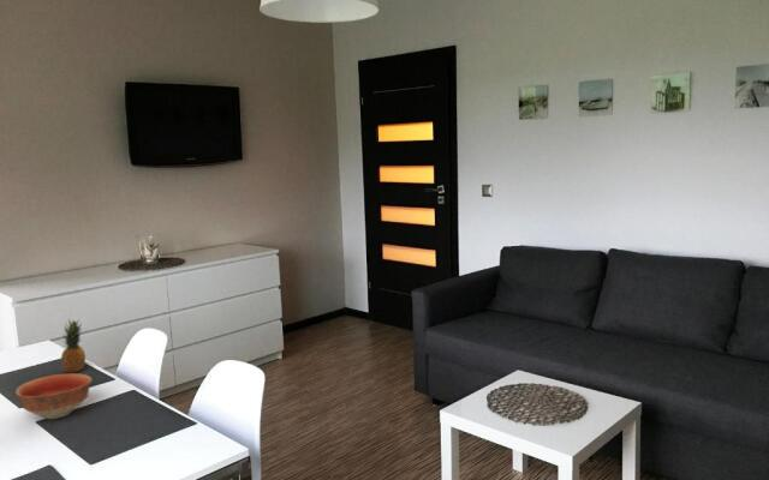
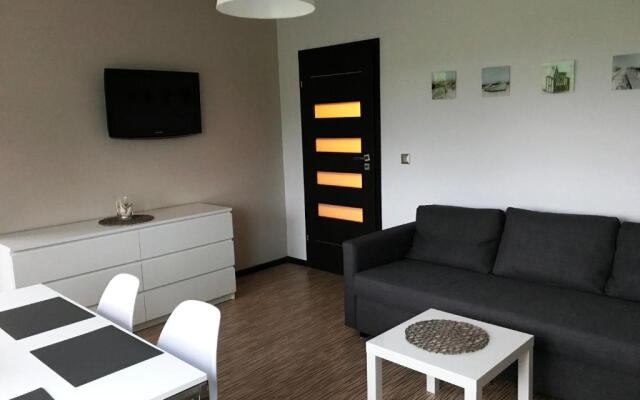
- fruit [60,318,87,374]
- bowl [14,372,94,420]
